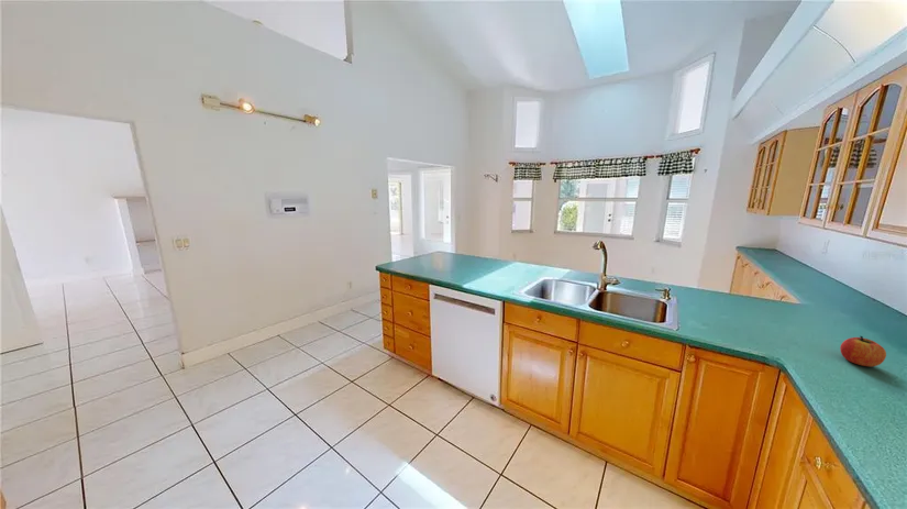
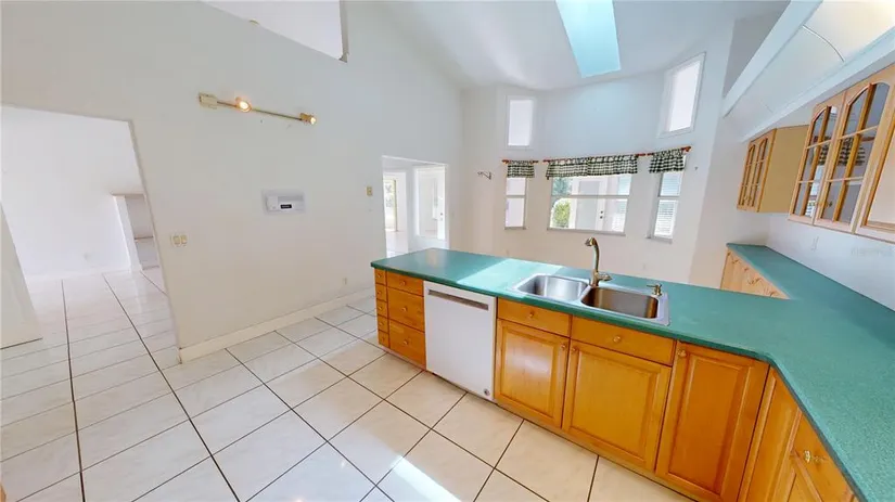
- apple [839,335,887,367]
